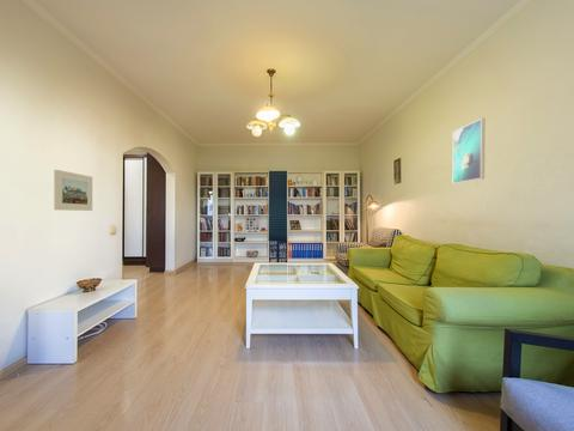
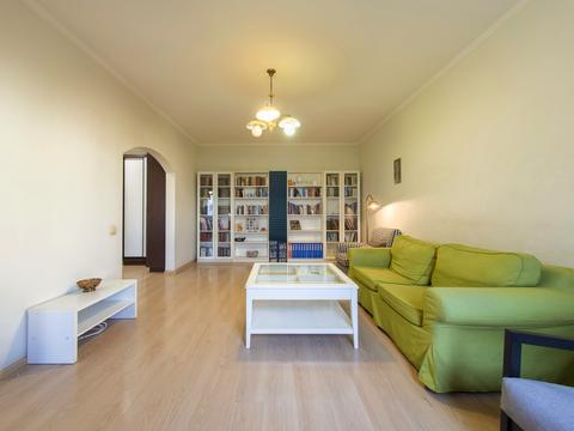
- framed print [53,169,93,212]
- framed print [452,117,486,184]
